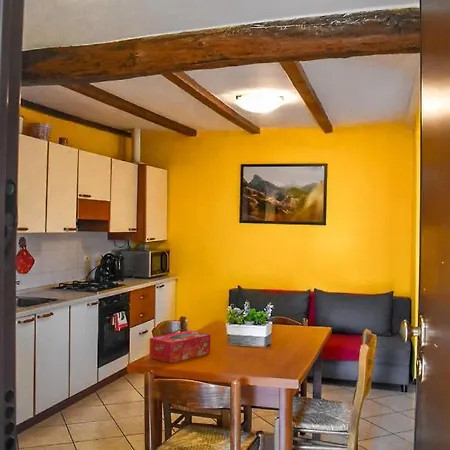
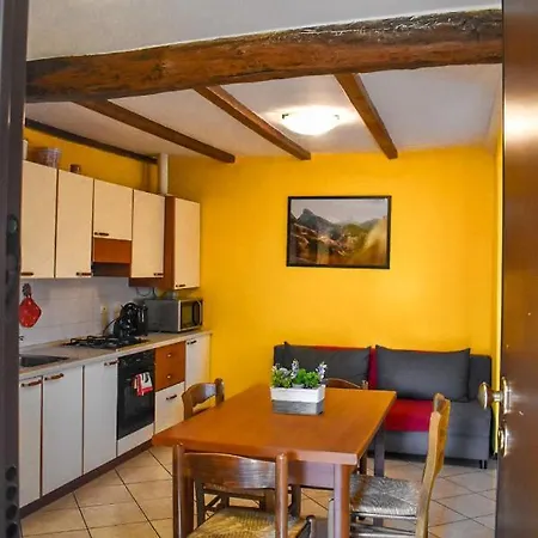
- tissue box [149,330,211,364]
